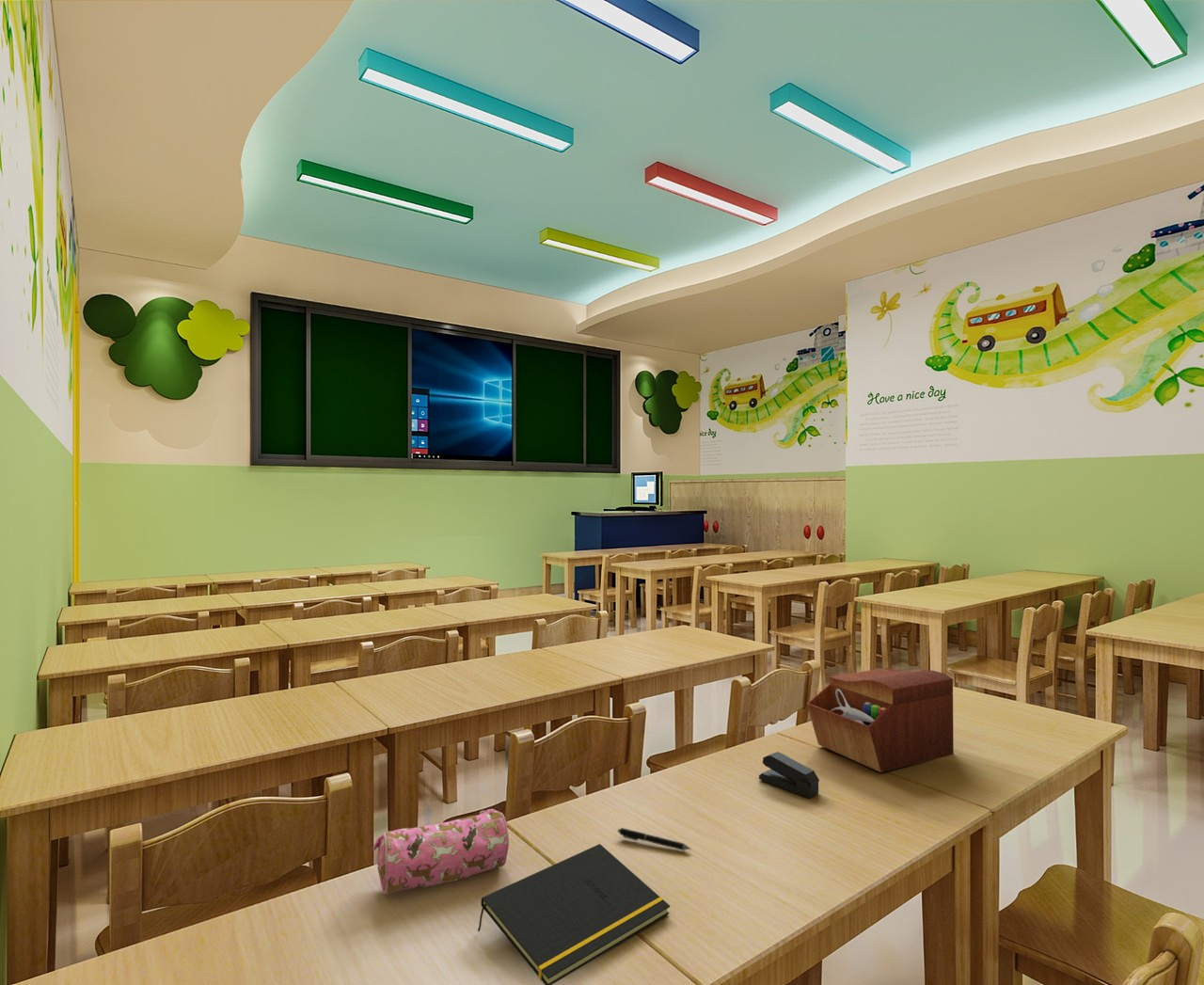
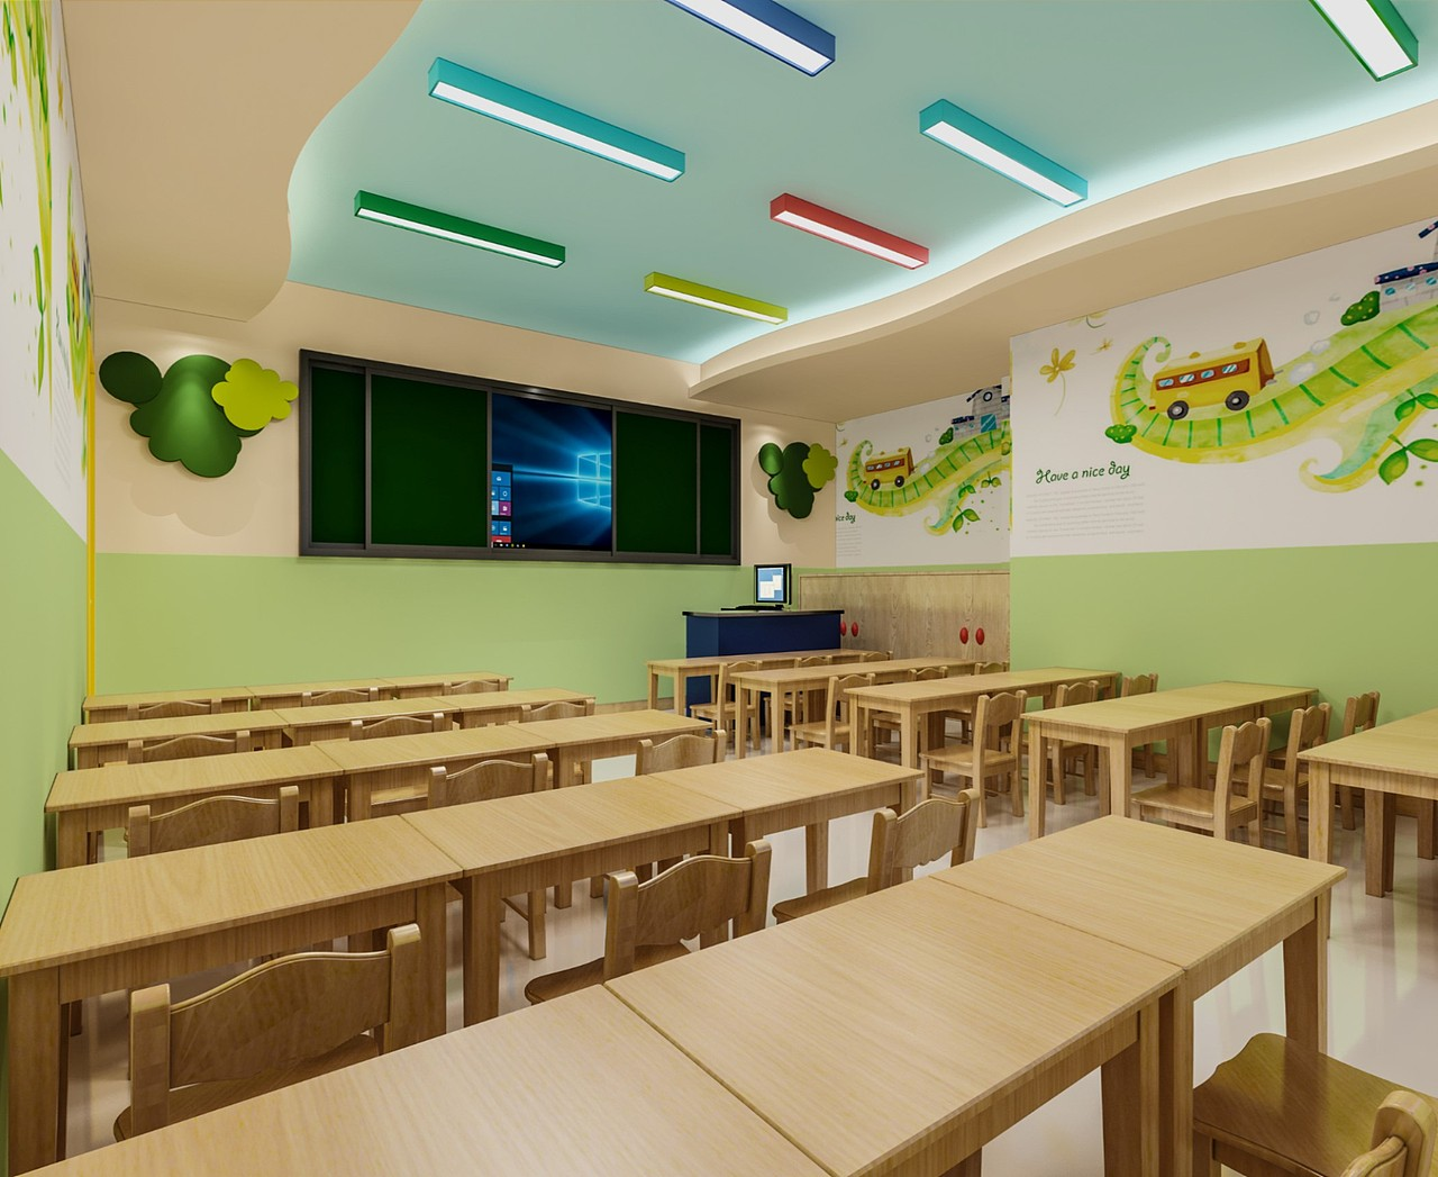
- pencil case [372,808,510,896]
- notepad [477,843,671,985]
- pen [617,827,691,851]
- sewing box [806,667,955,773]
- stapler [758,751,820,799]
